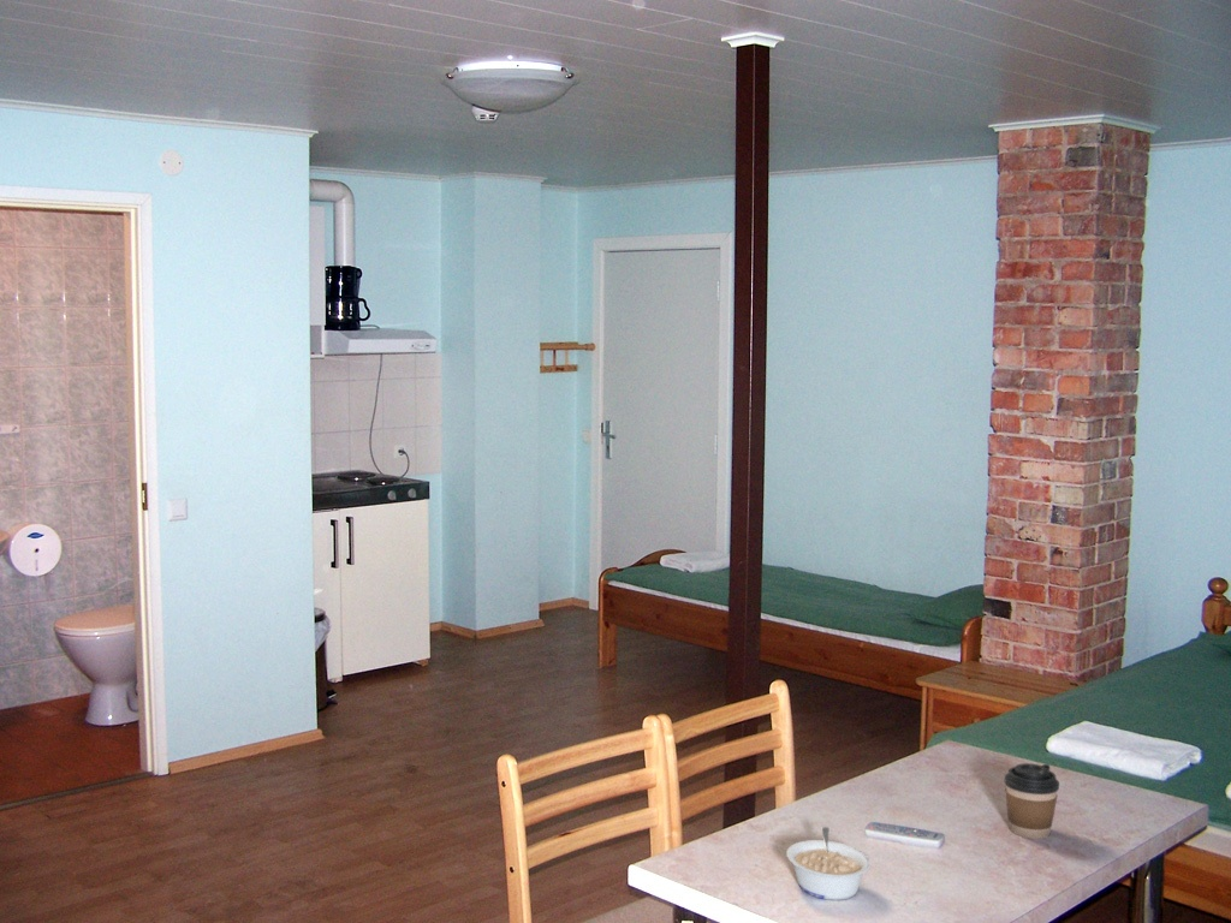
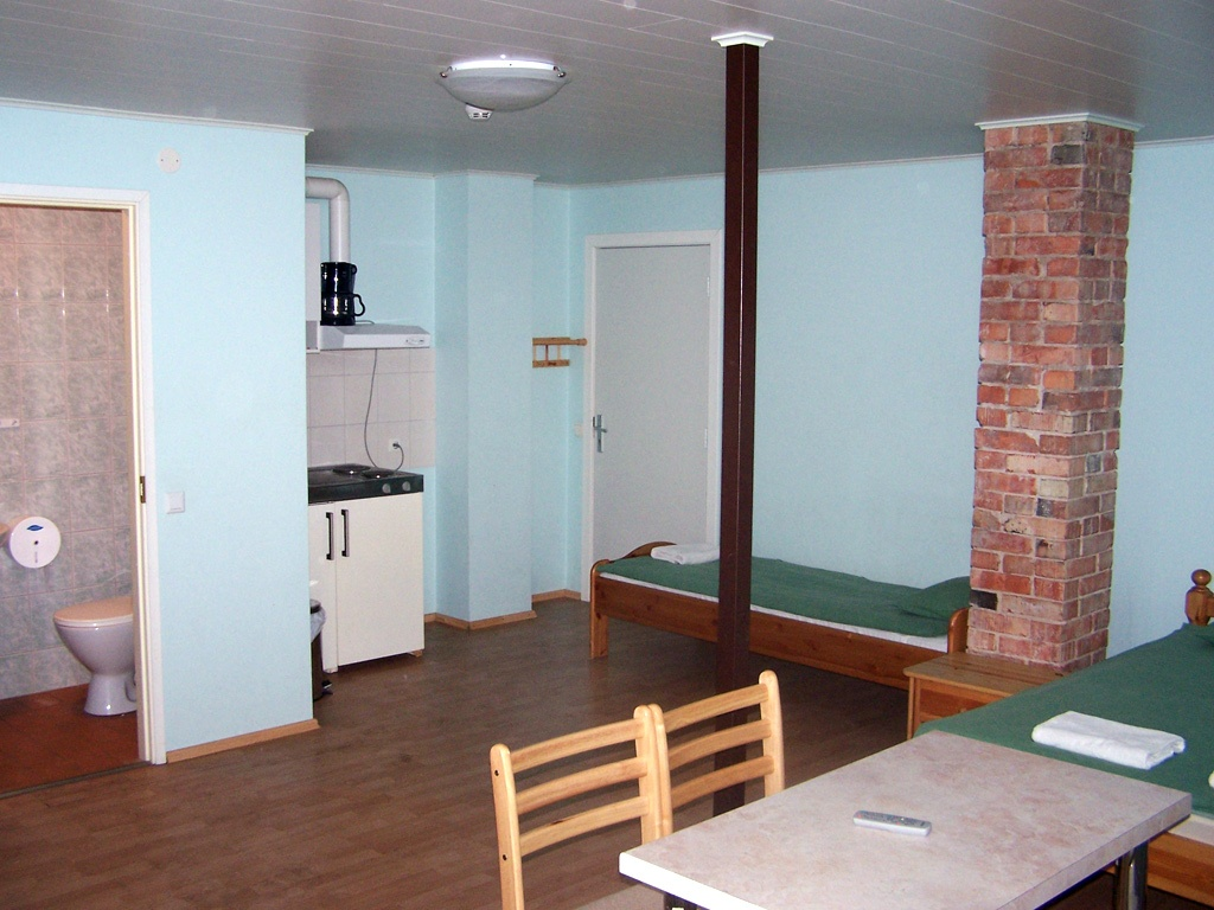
- legume [785,826,872,901]
- coffee cup [1003,762,1060,840]
